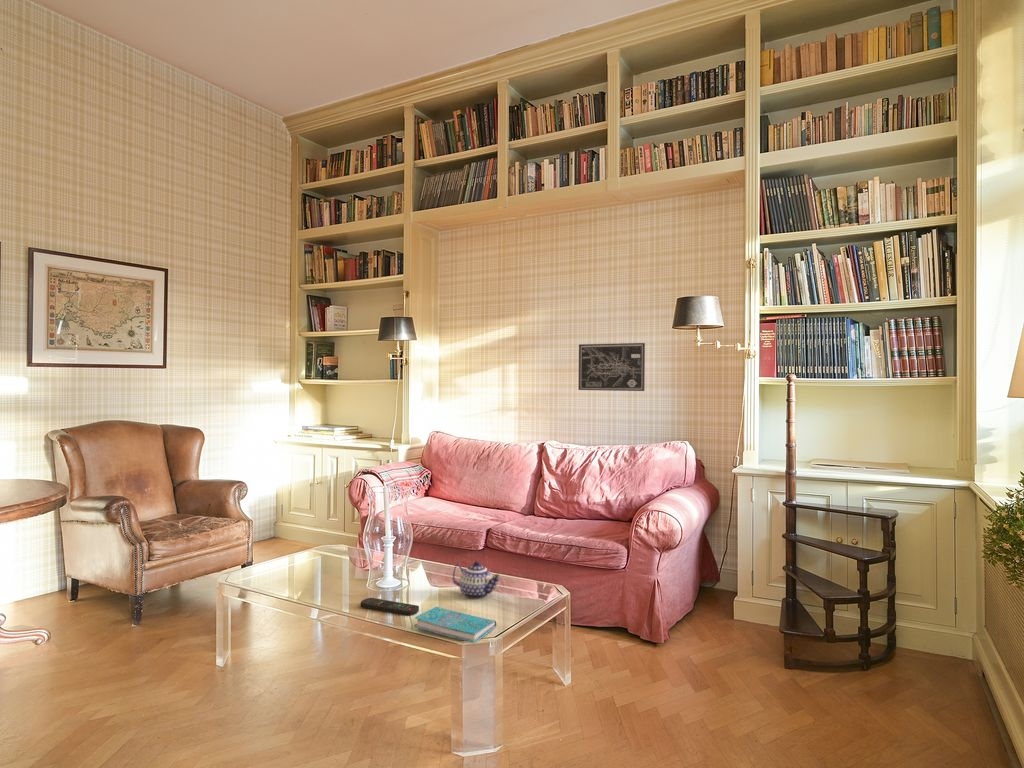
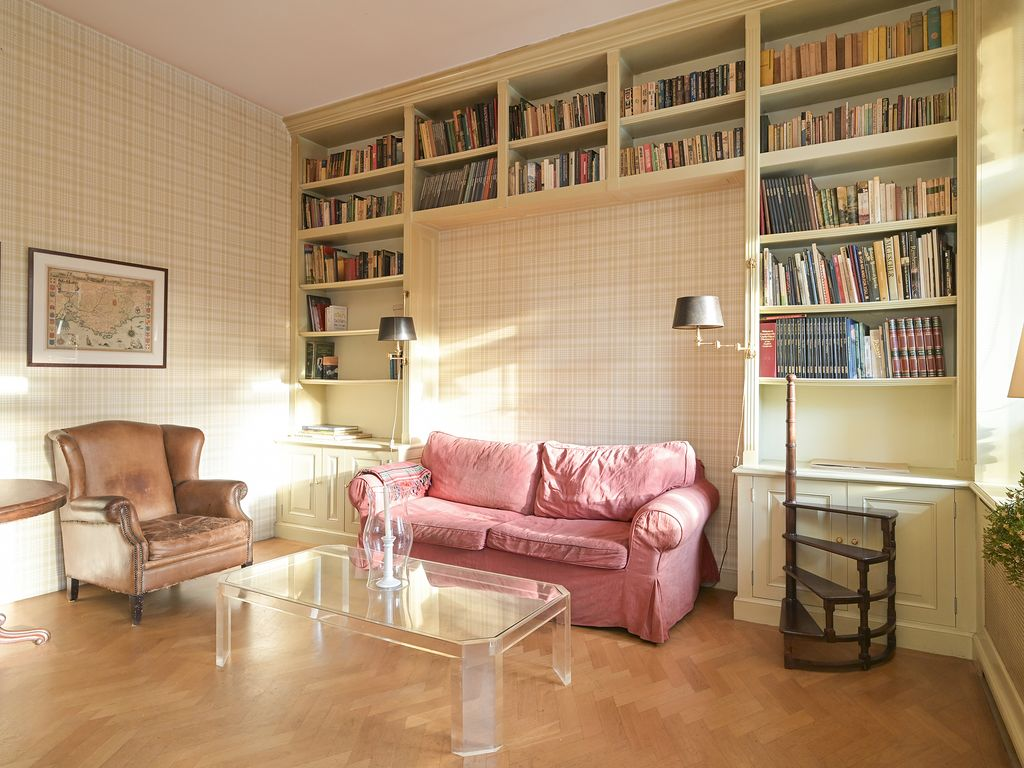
- cover [413,606,497,643]
- teapot [452,560,501,600]
- remote control [360,597,420,617]
- wall art [578,342,646,392]
